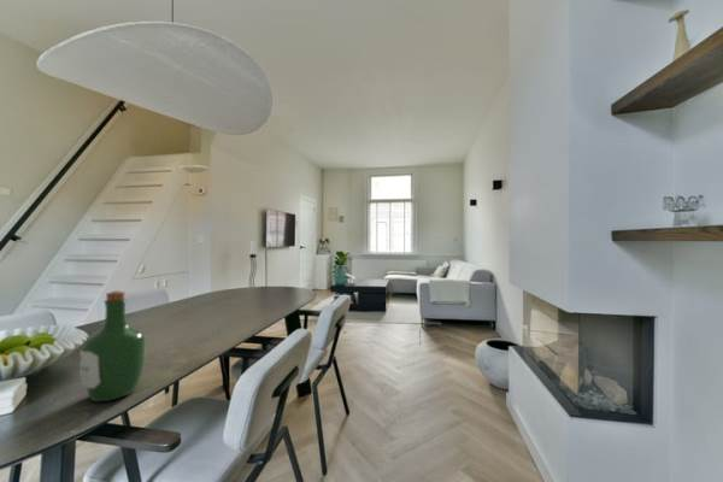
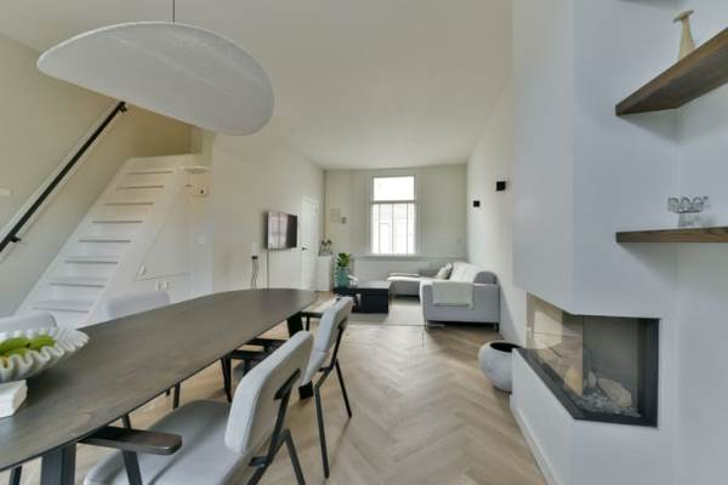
- wine bottle [78,289,147,402]
